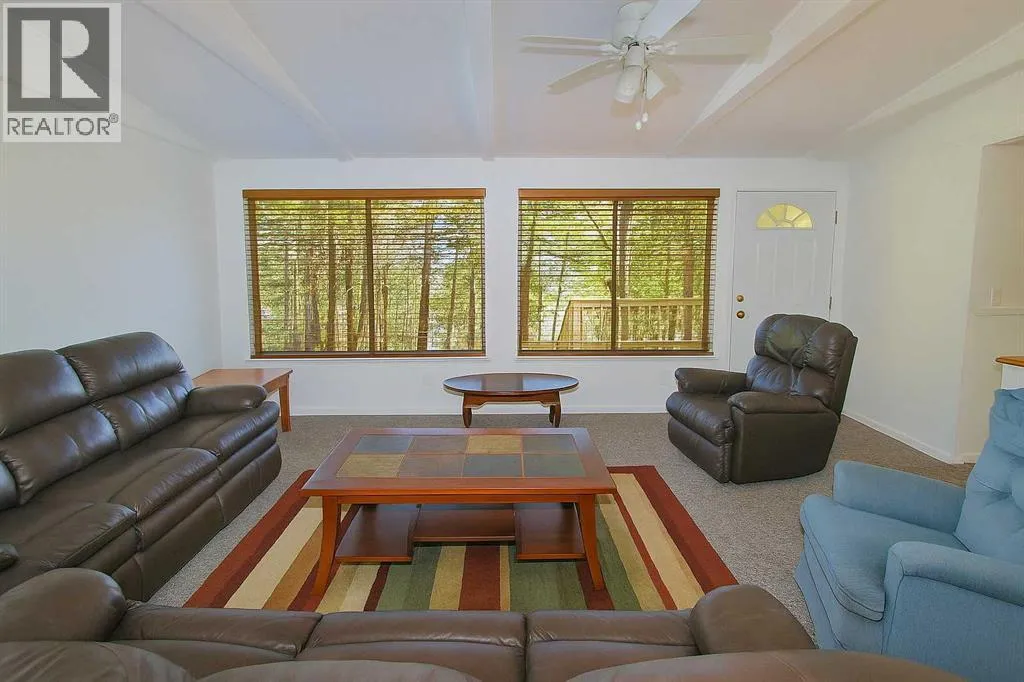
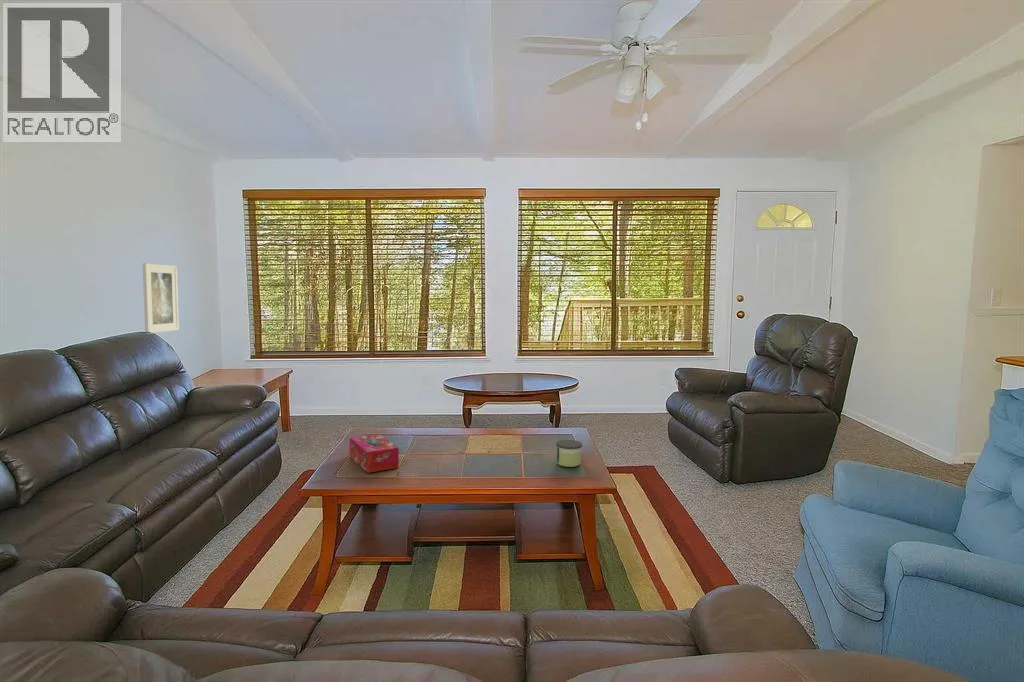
+ candle [555,439,583,468]
+ tissue box [349,433,400,474]
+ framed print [142,262,180,334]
